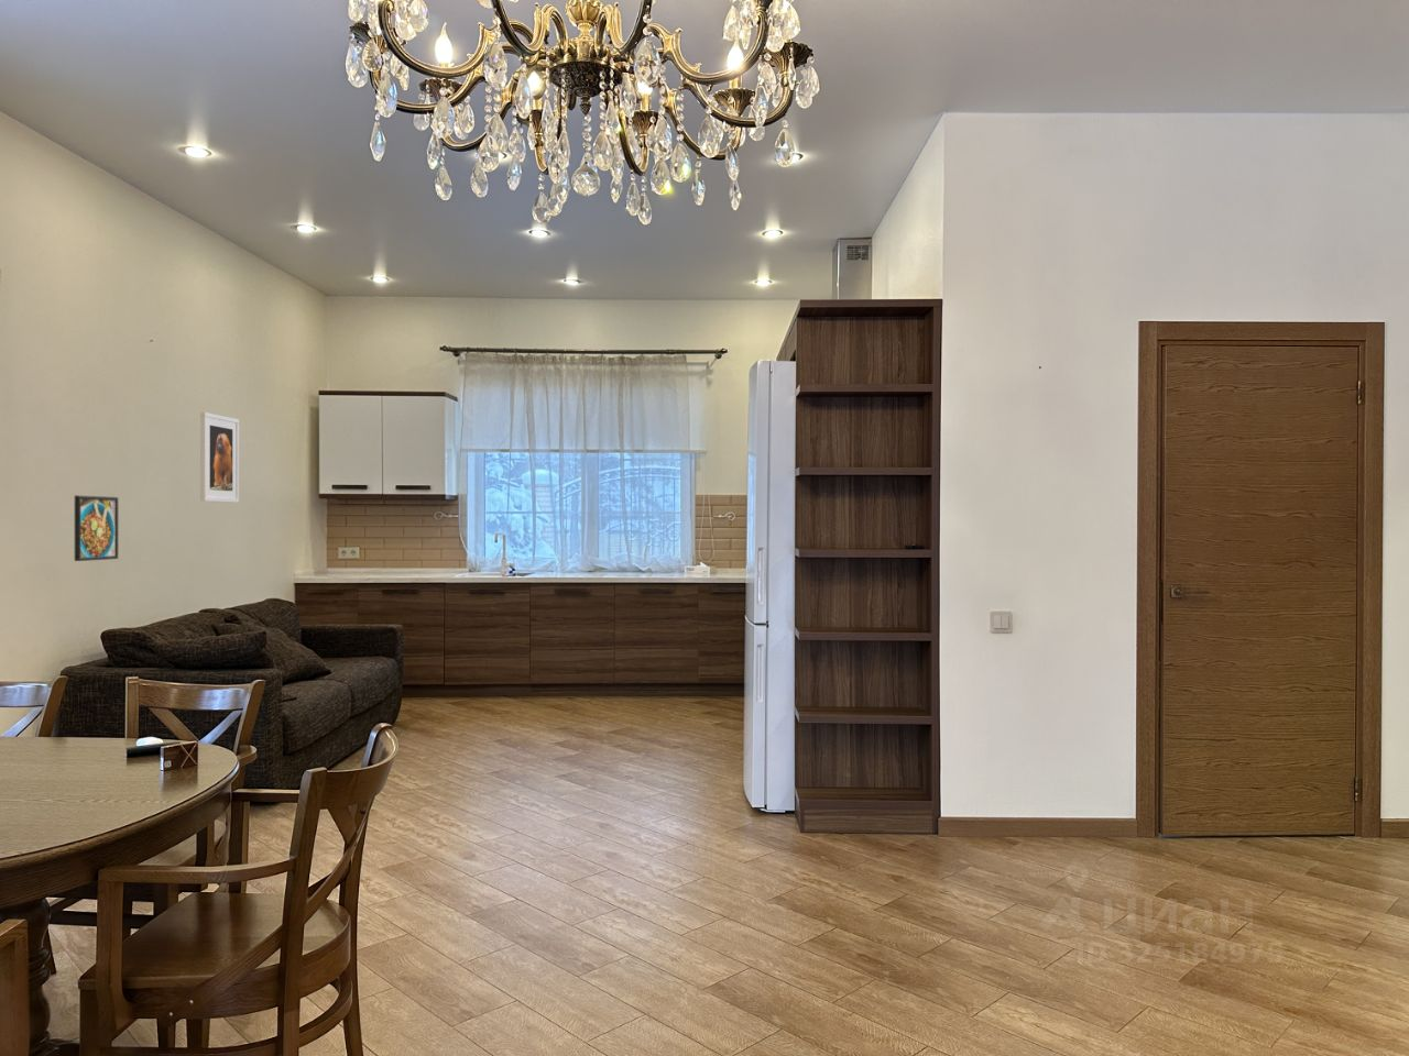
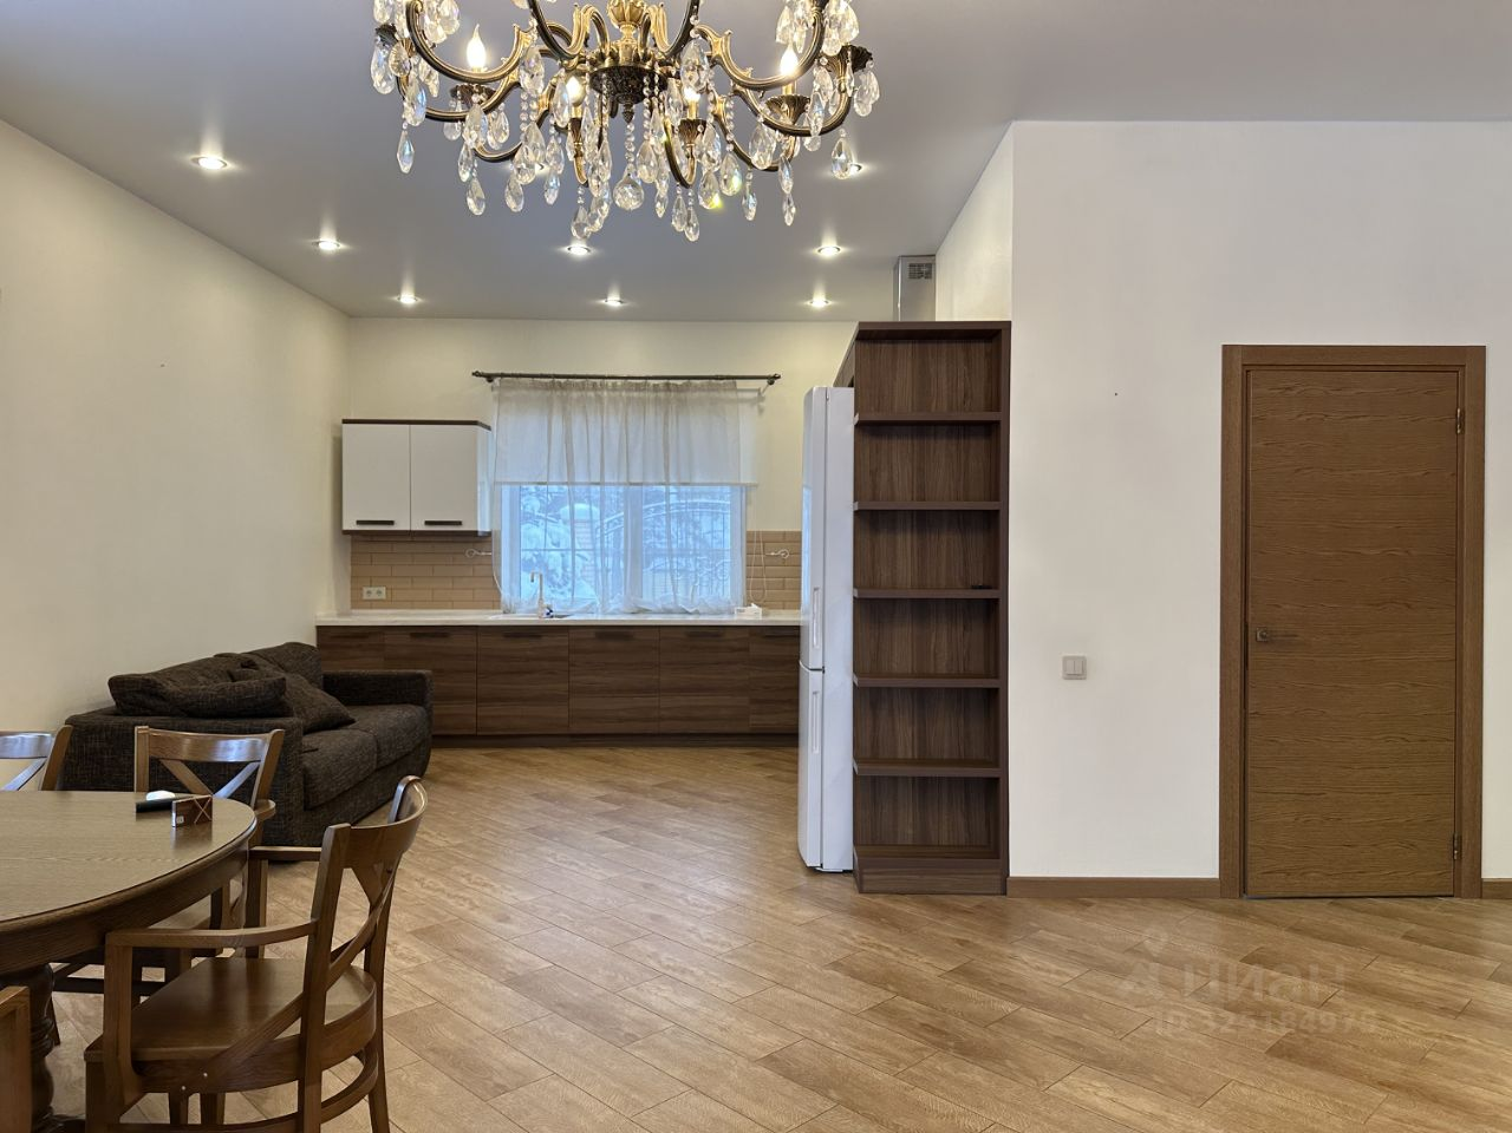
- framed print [200,412,240,504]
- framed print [73,494,119,562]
